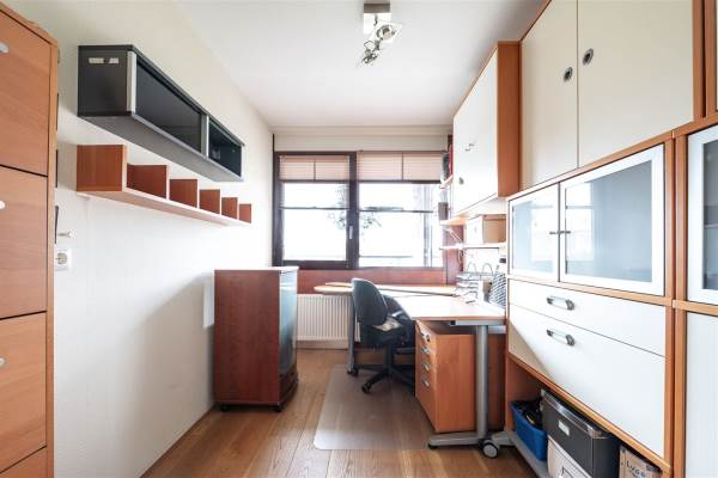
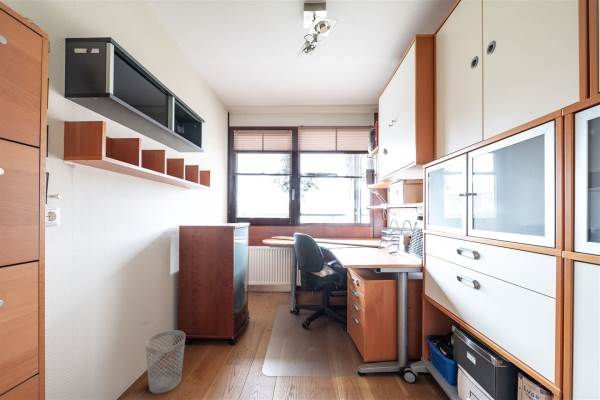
+ wastebasket [145,329,186,394]
